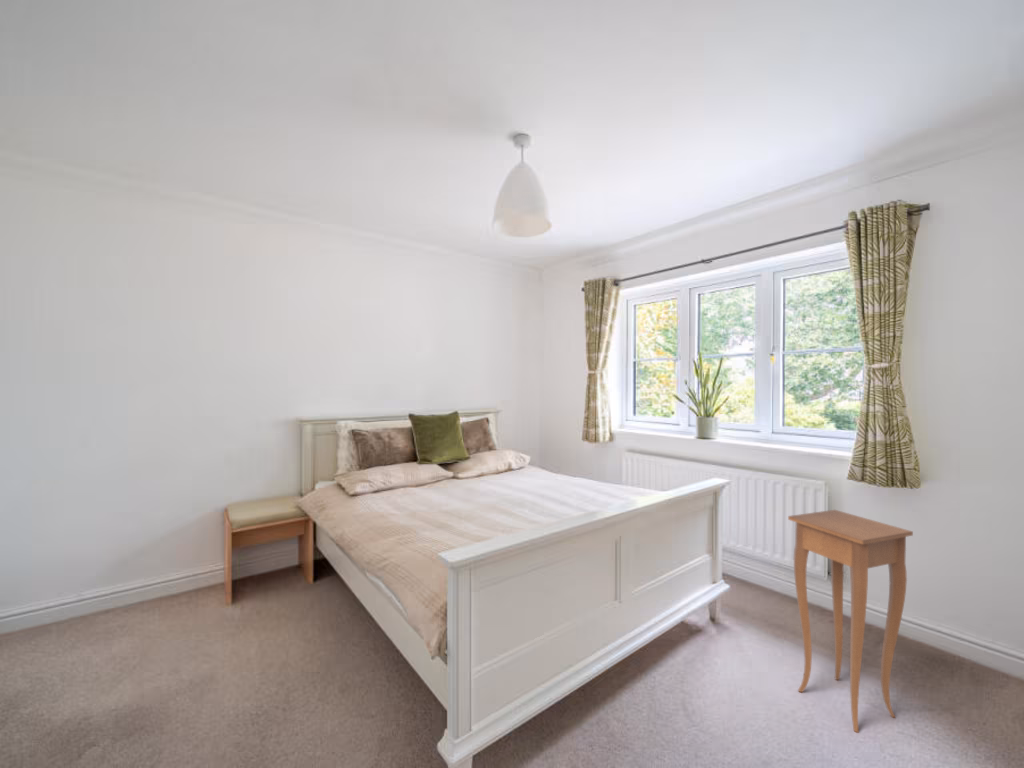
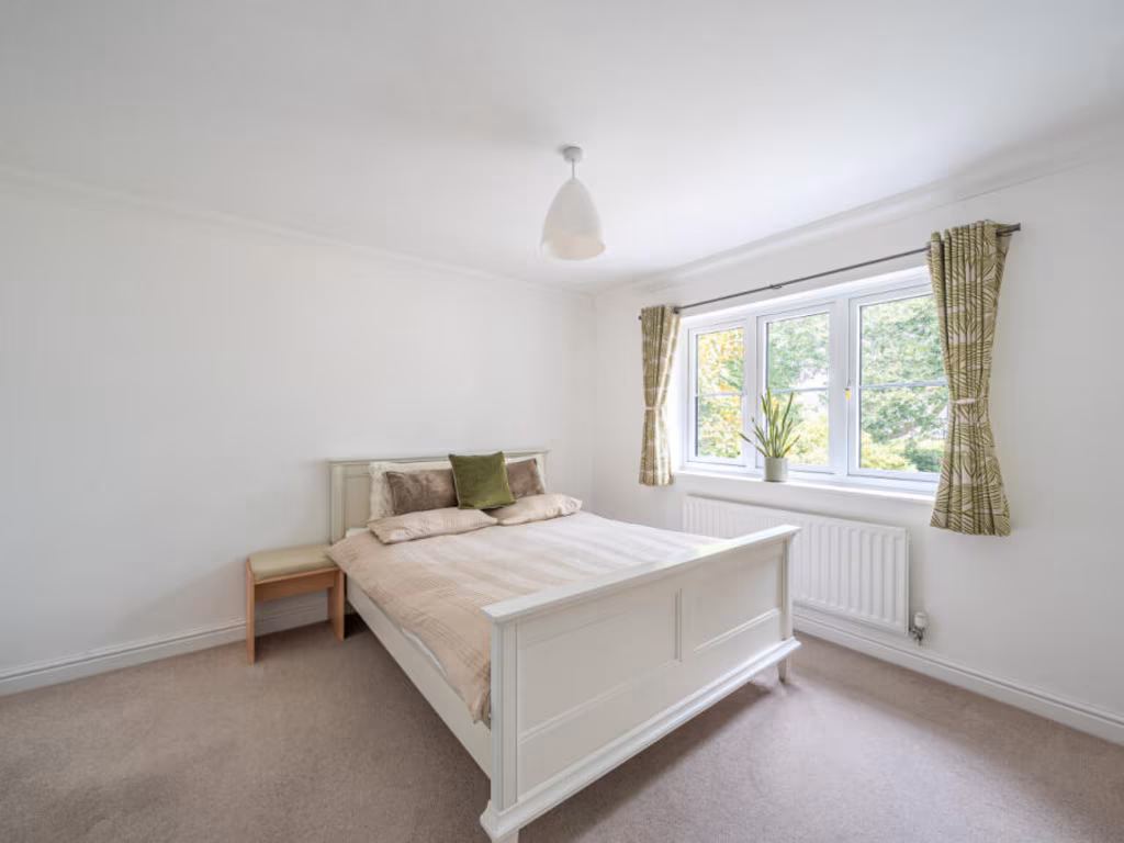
- side table [787,509,914,734]
